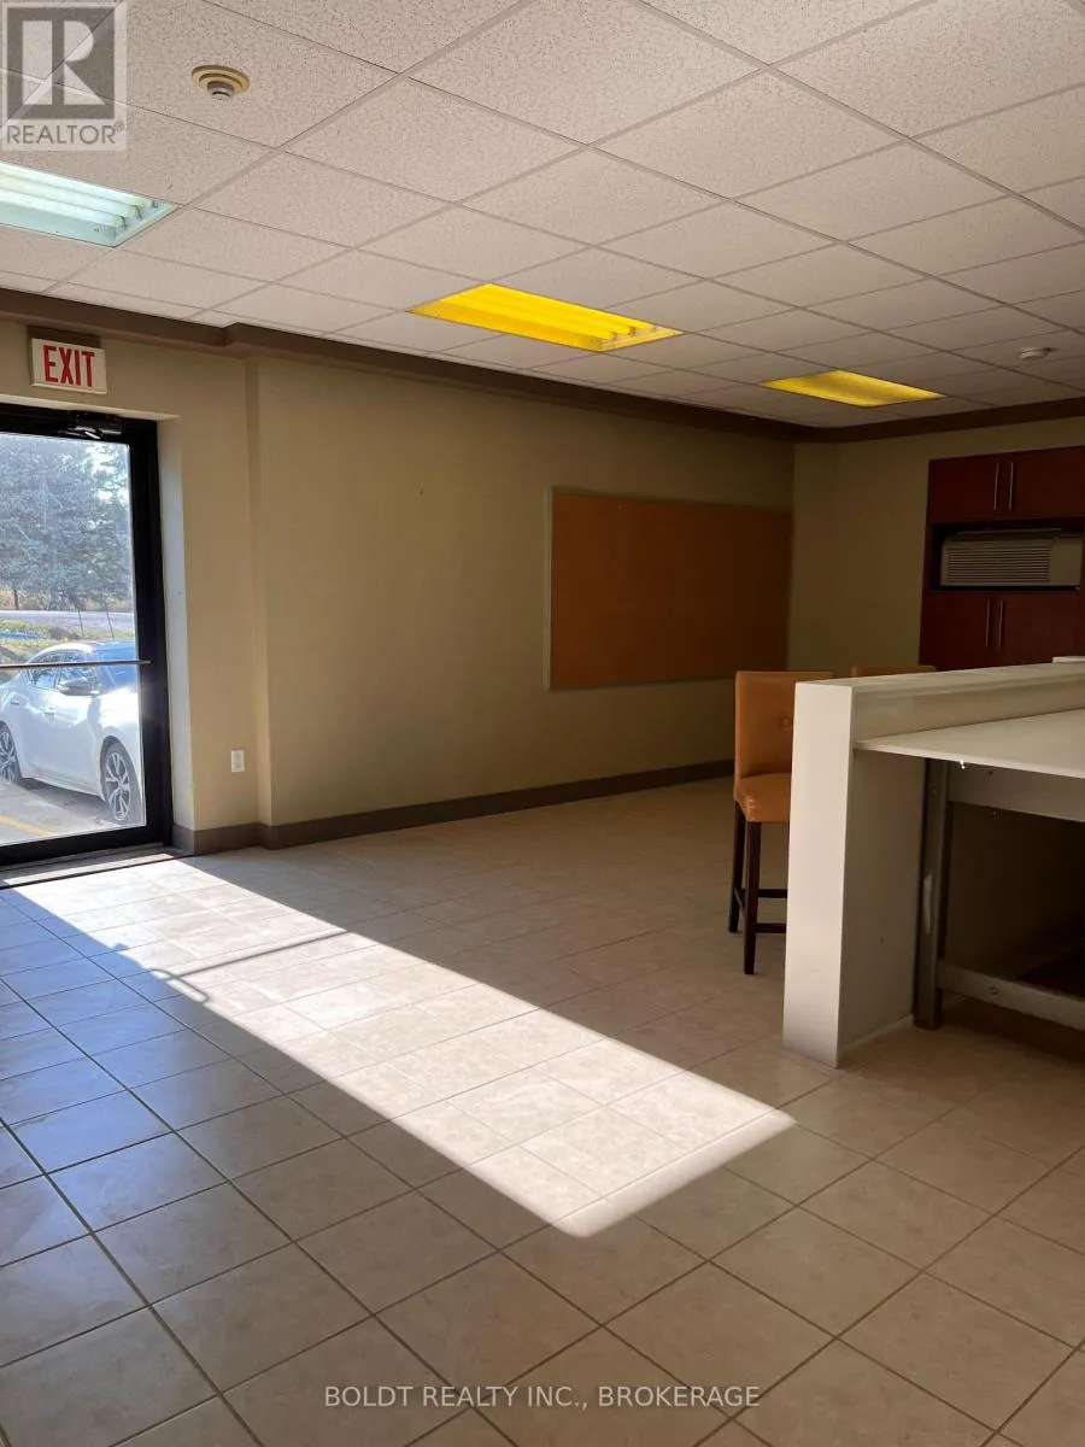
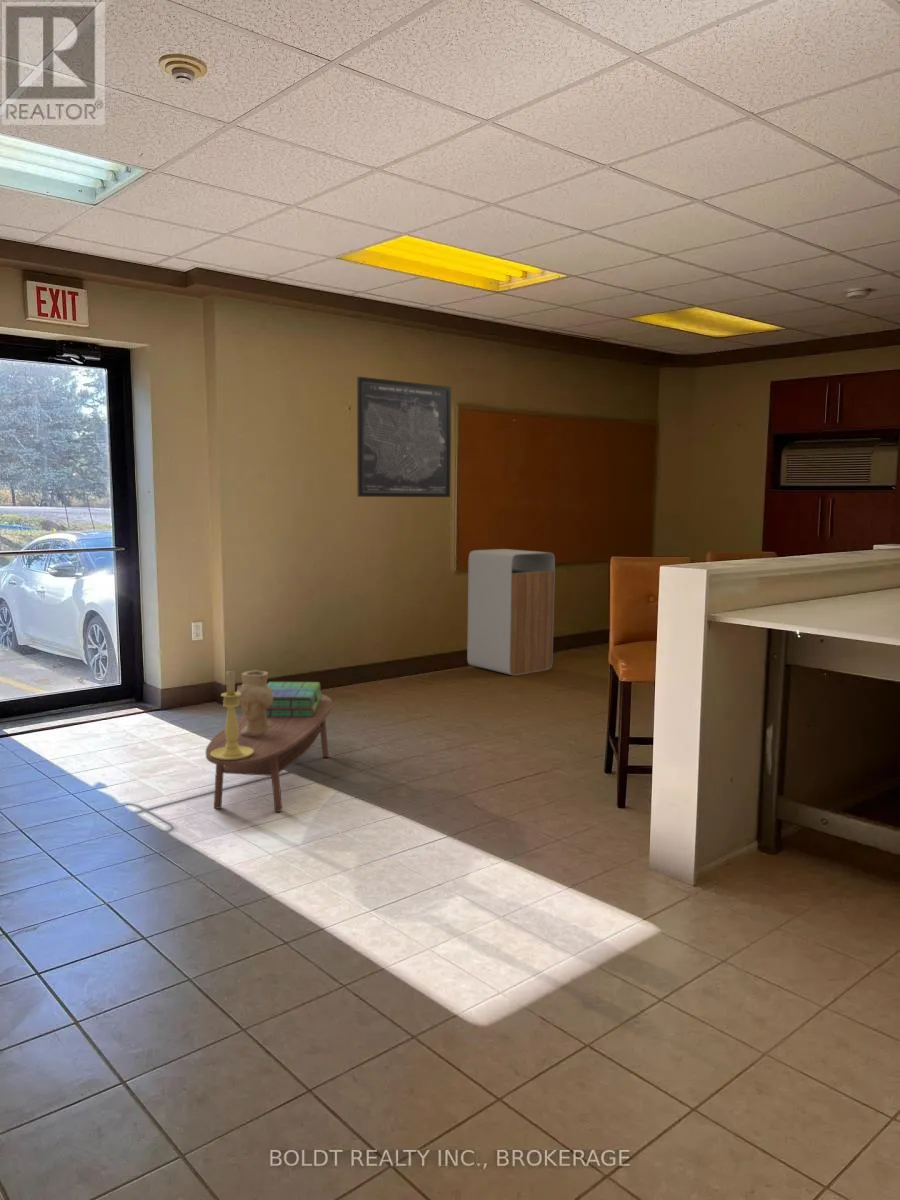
+ trash can [466,548,556,676]
+ candle holder [211,669,254,760]
+ decorative vase [236,669,273,736]
+ wall art [356,376,452,498]
+ stack of books [266,681,323,717]
+ coffee table [205,693,333,813]
